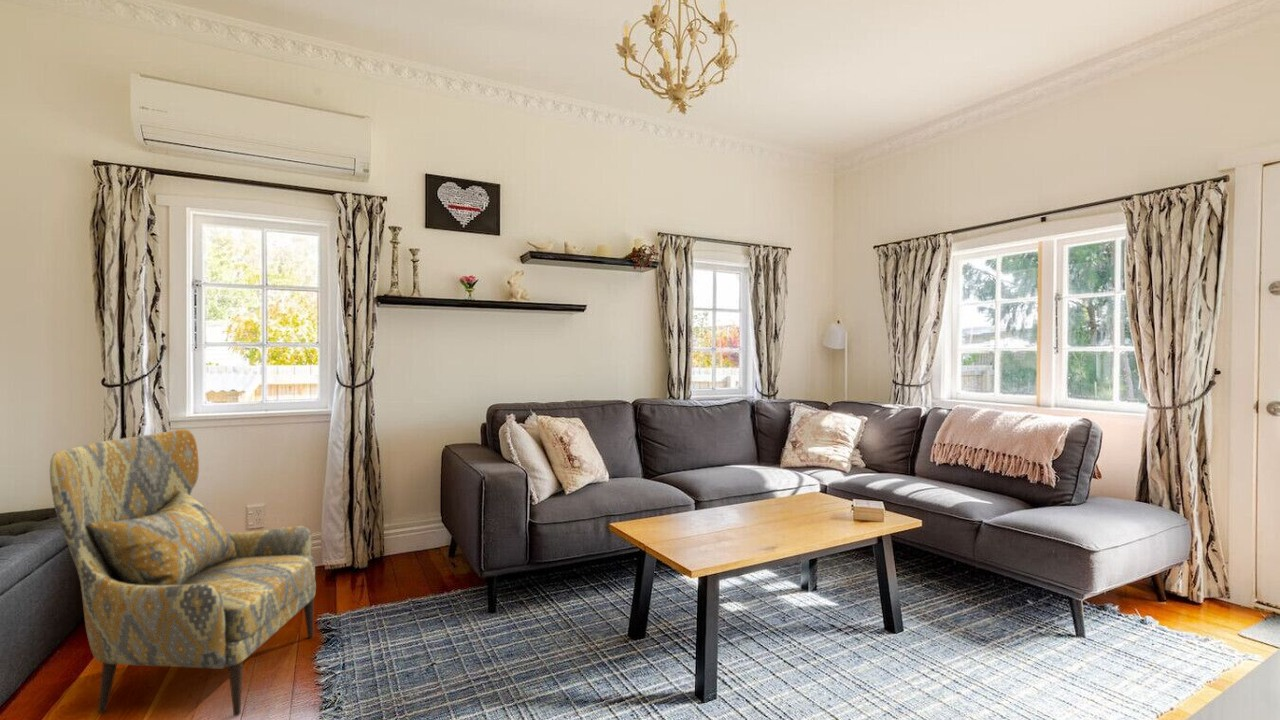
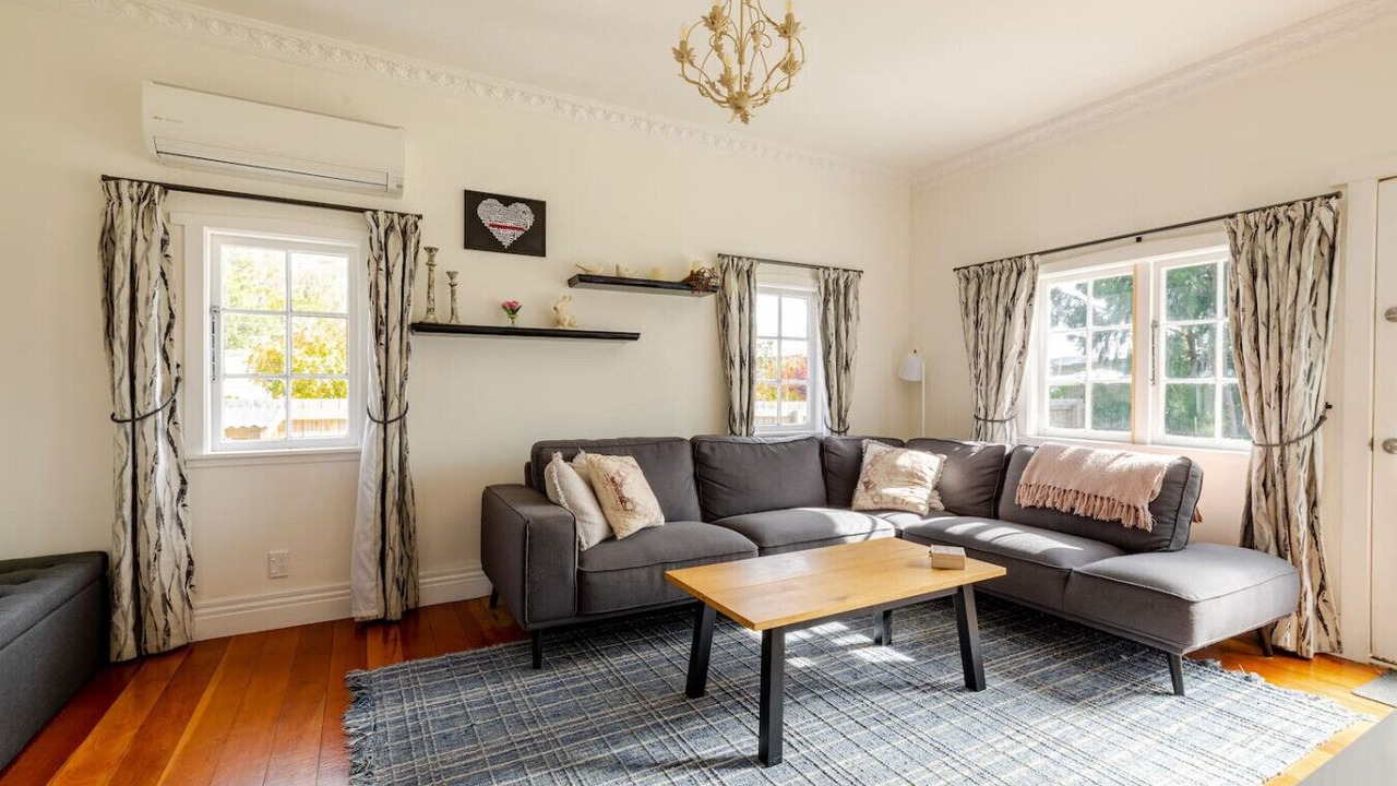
- armchair [49,428,317,717]
